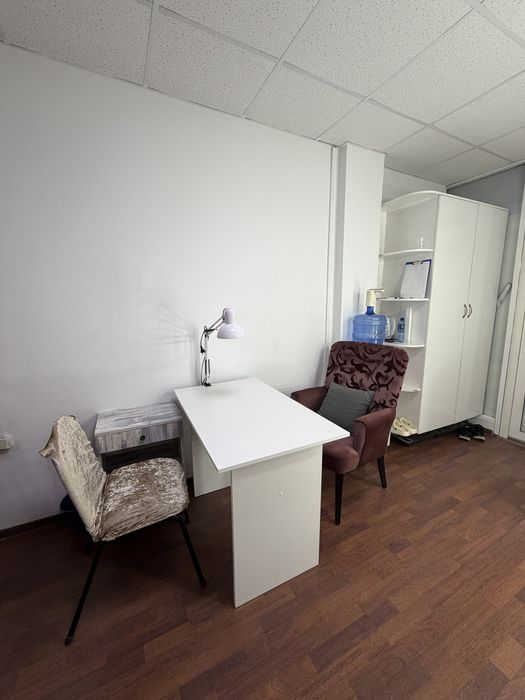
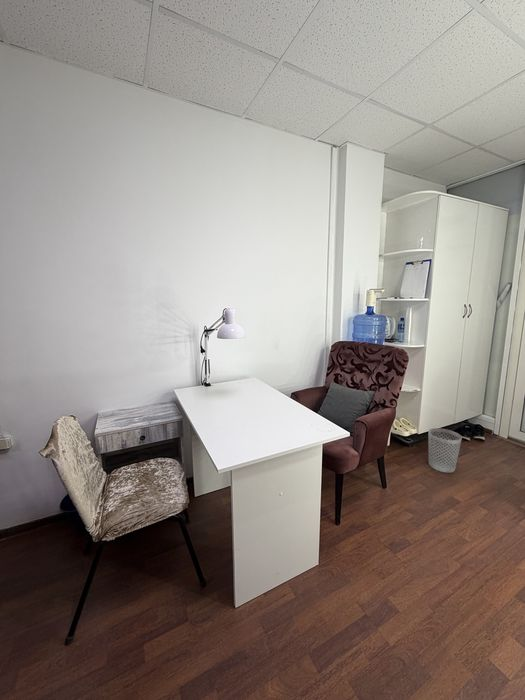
+ wastebasket [427,427,463,474]
